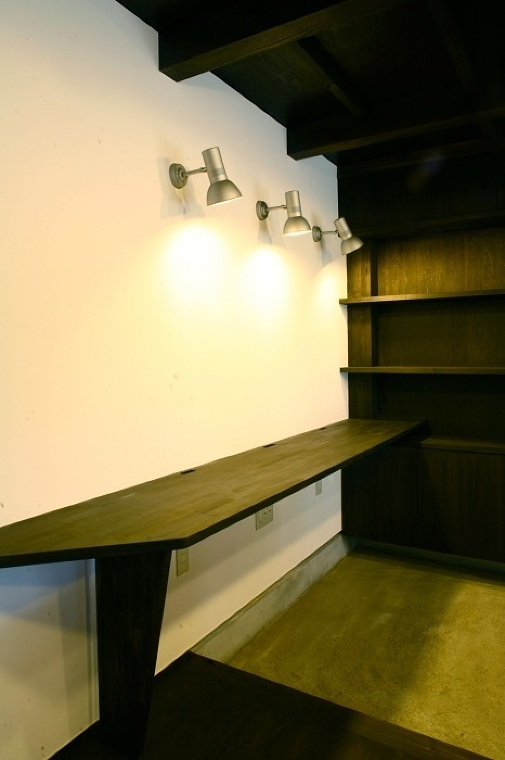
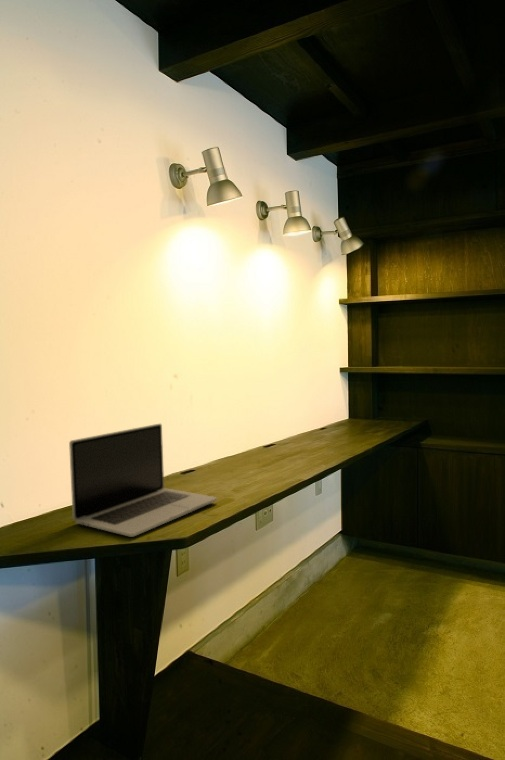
+ laptop [68,423,218,538]
